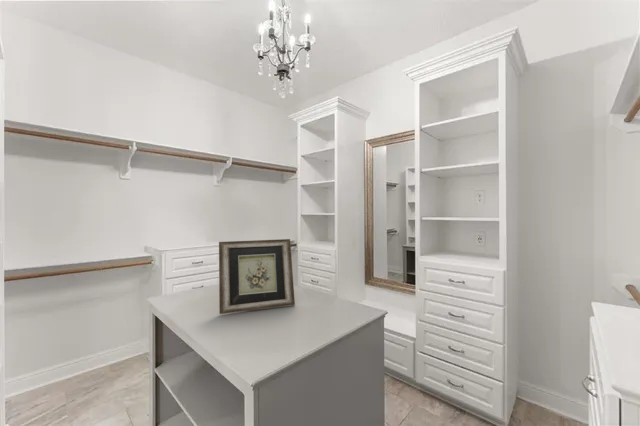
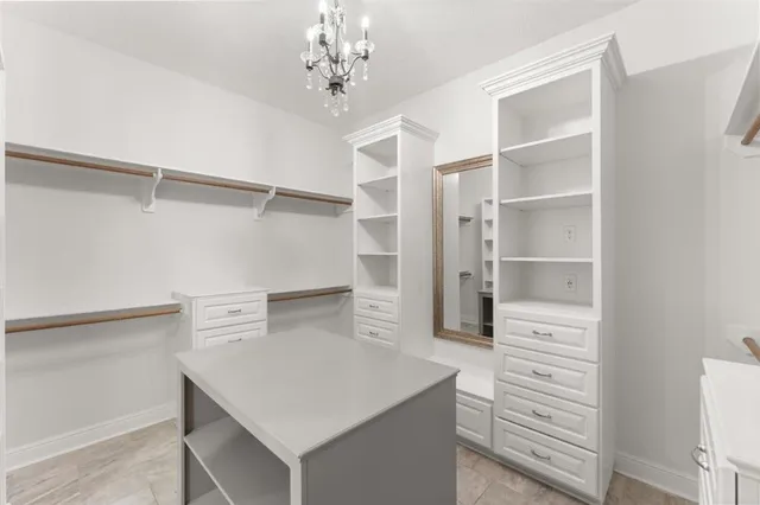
- picture frame [218,238,296,315]
